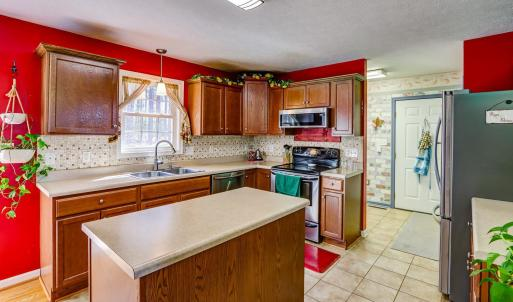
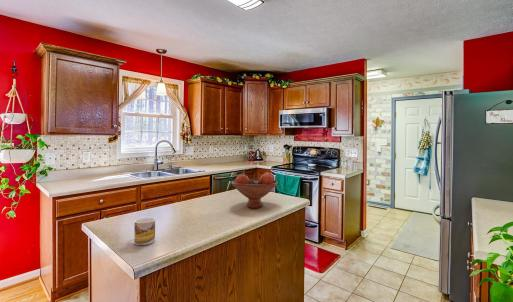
+ mug [133,217,156,246]
+ fruit bowl [230,171,279,209]
